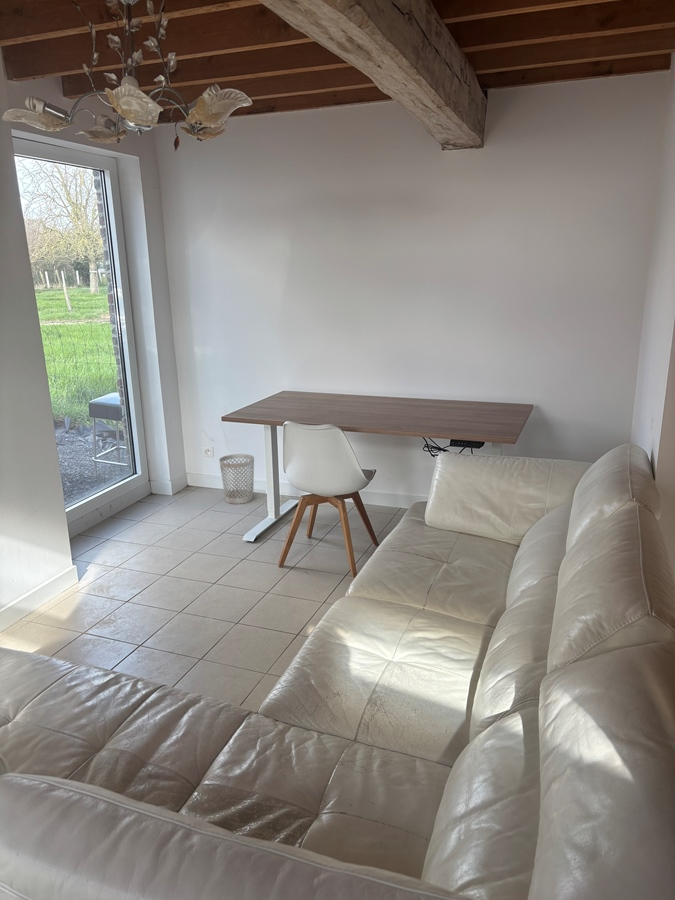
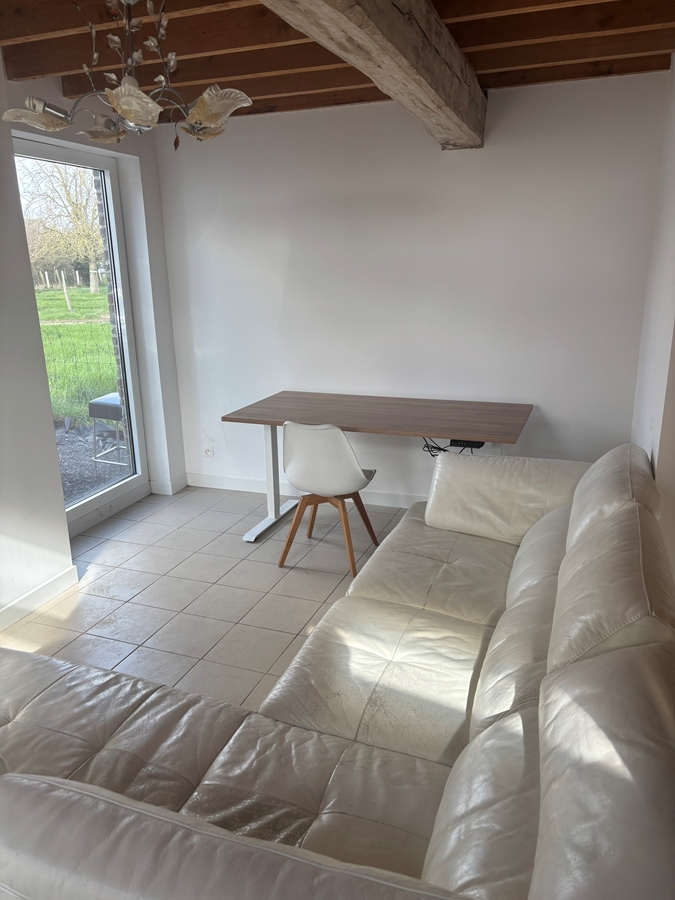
- wastebasket [218,453,255,505]
